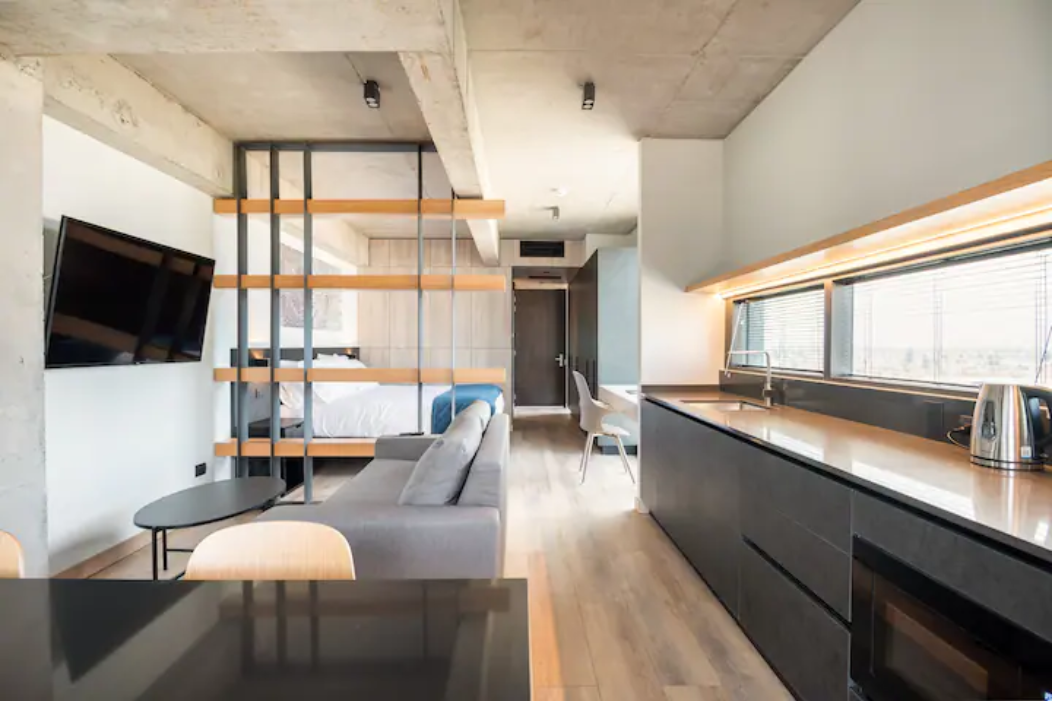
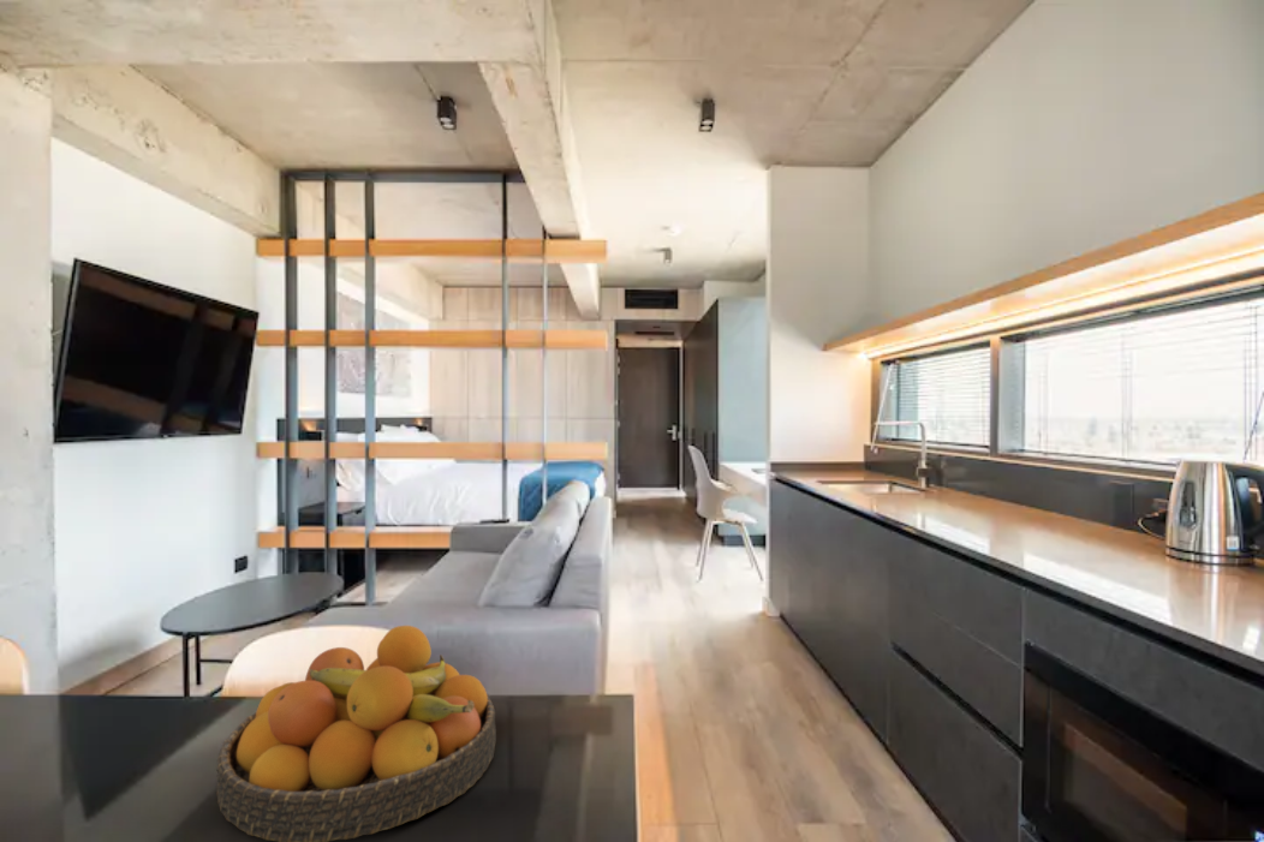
+ fruit bowl [215,625,497,842]
